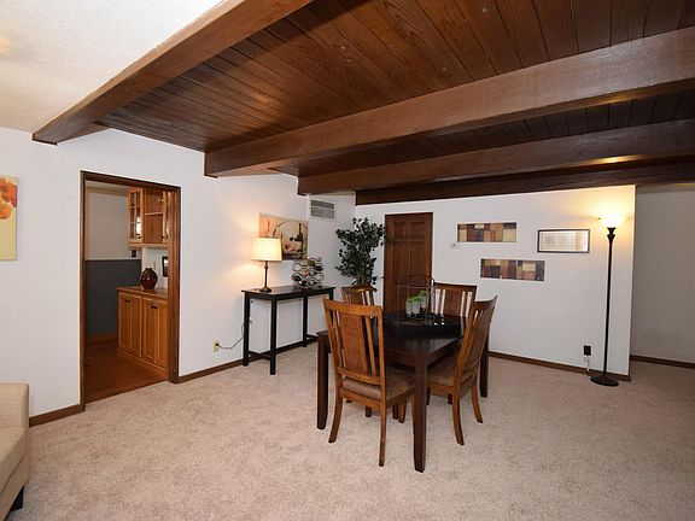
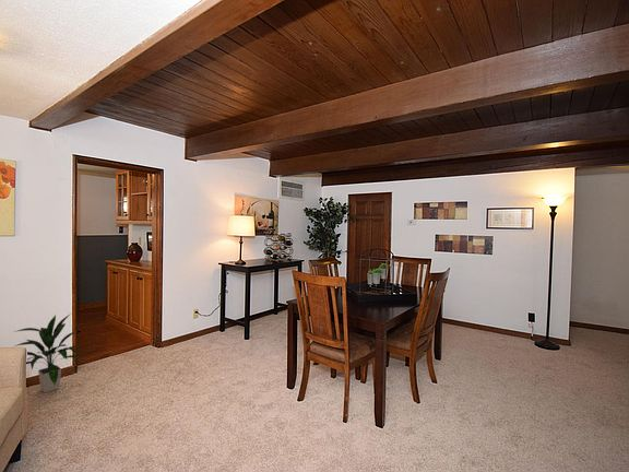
+ indoor plant [13,314,81,393]
